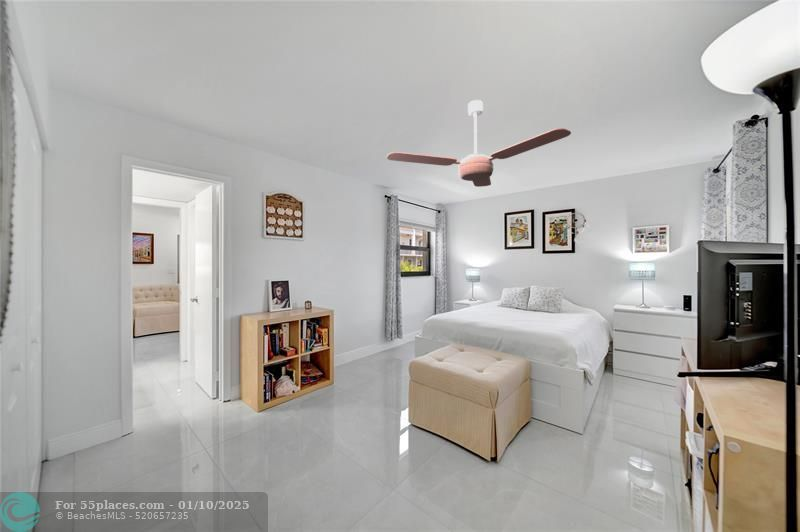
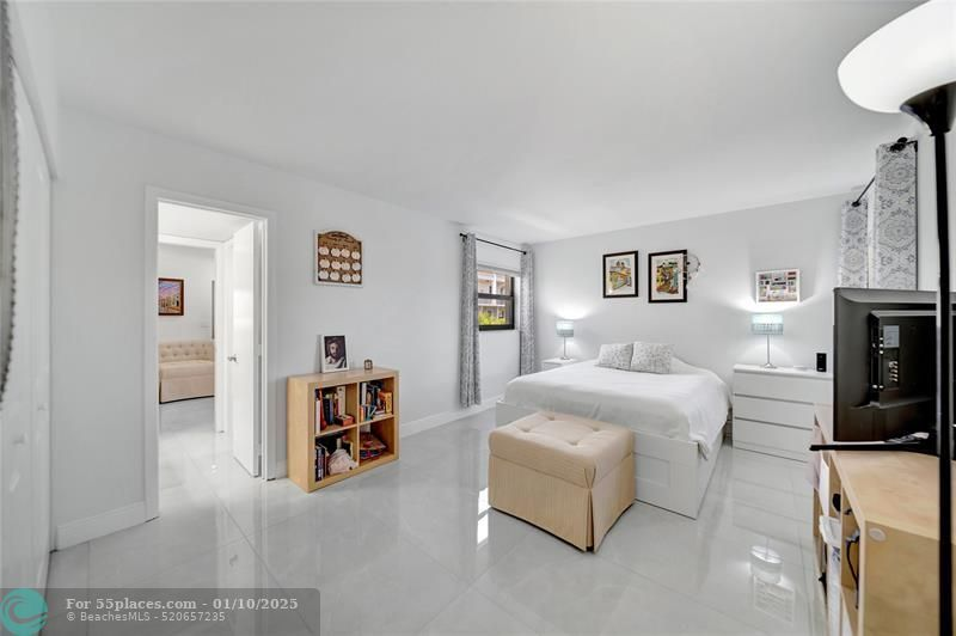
- ceiling fan [386,99,572,188]
